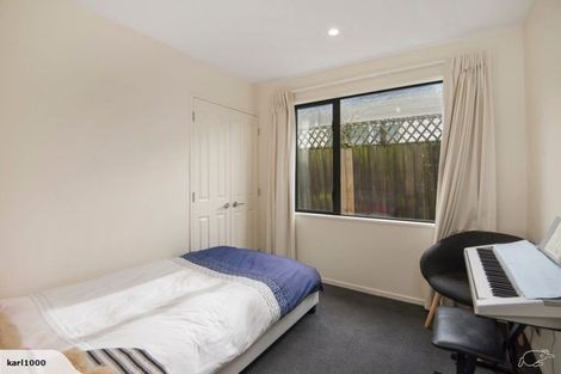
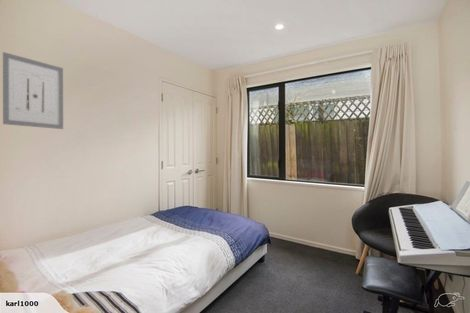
+ wall art [2,51,64,130]
